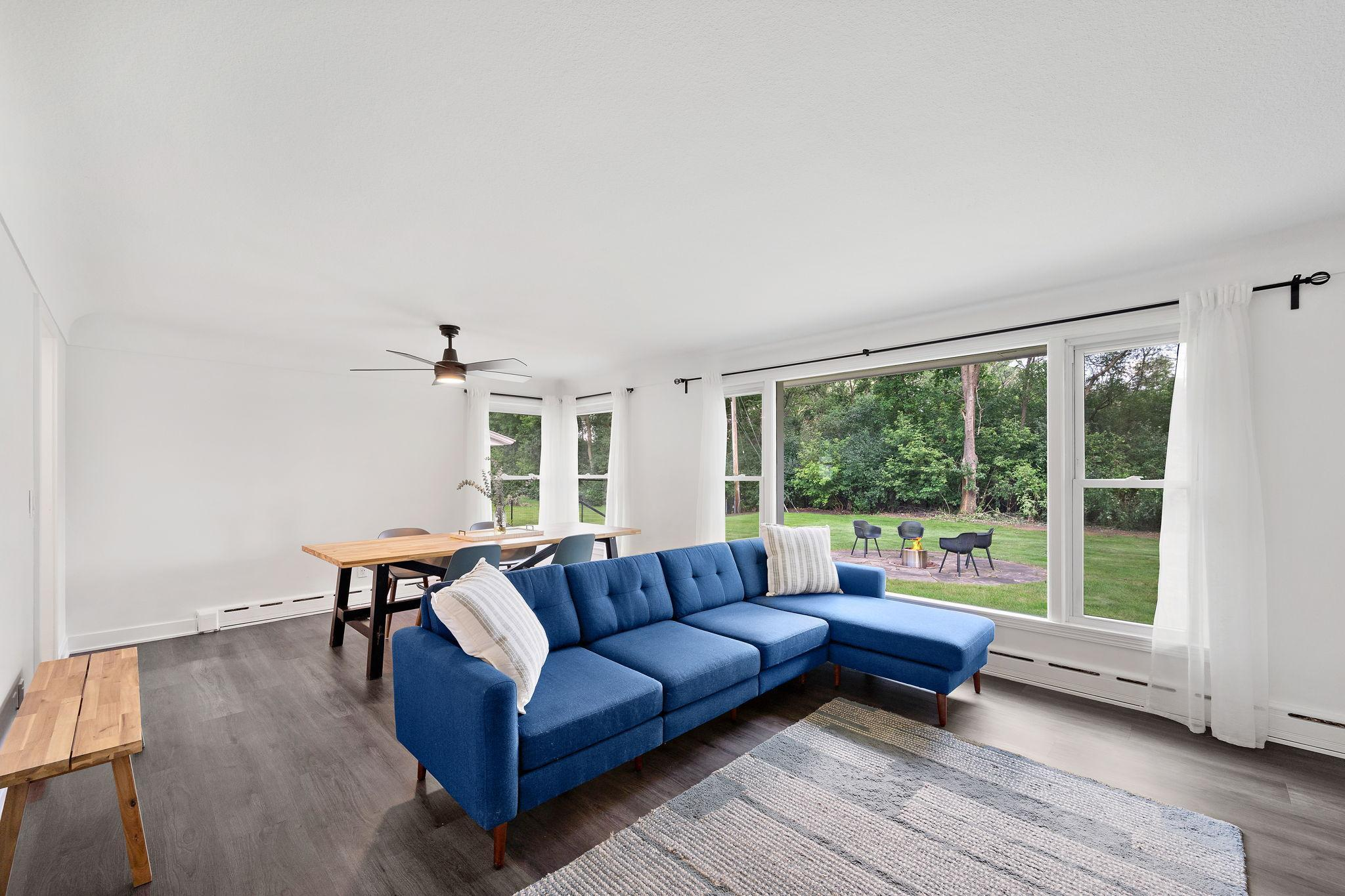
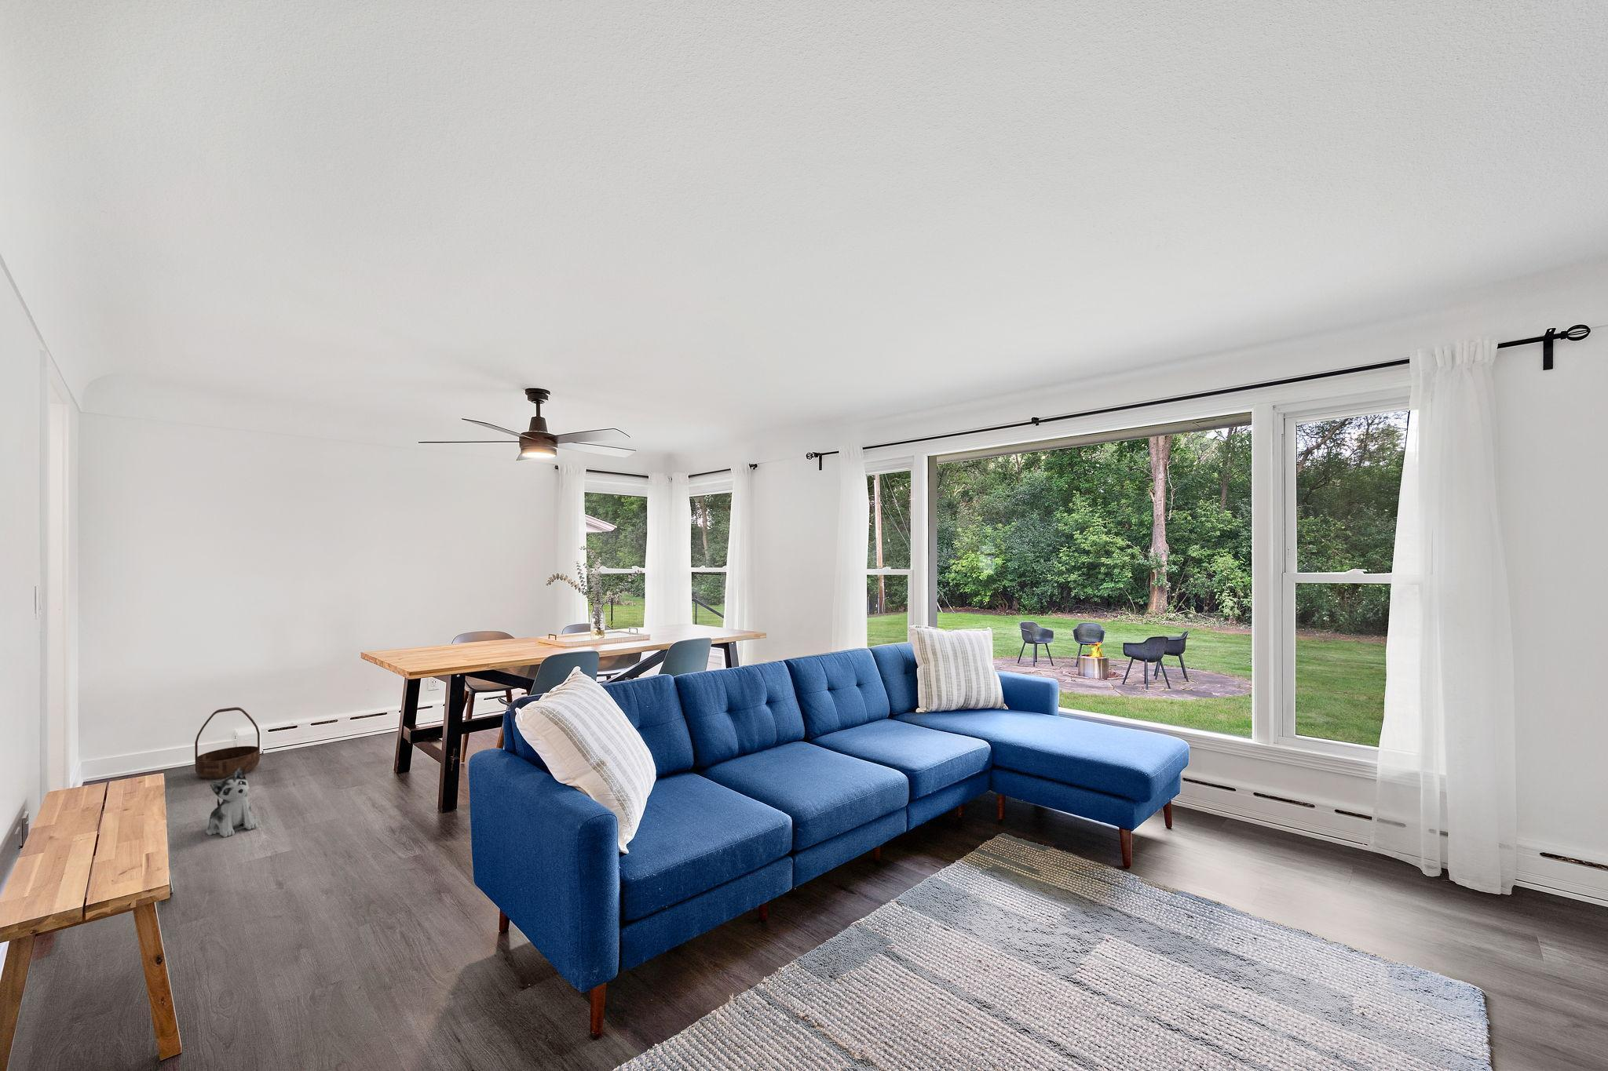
+ basket [194,706,261,779]
+ plush toy [206,767,258,838]
